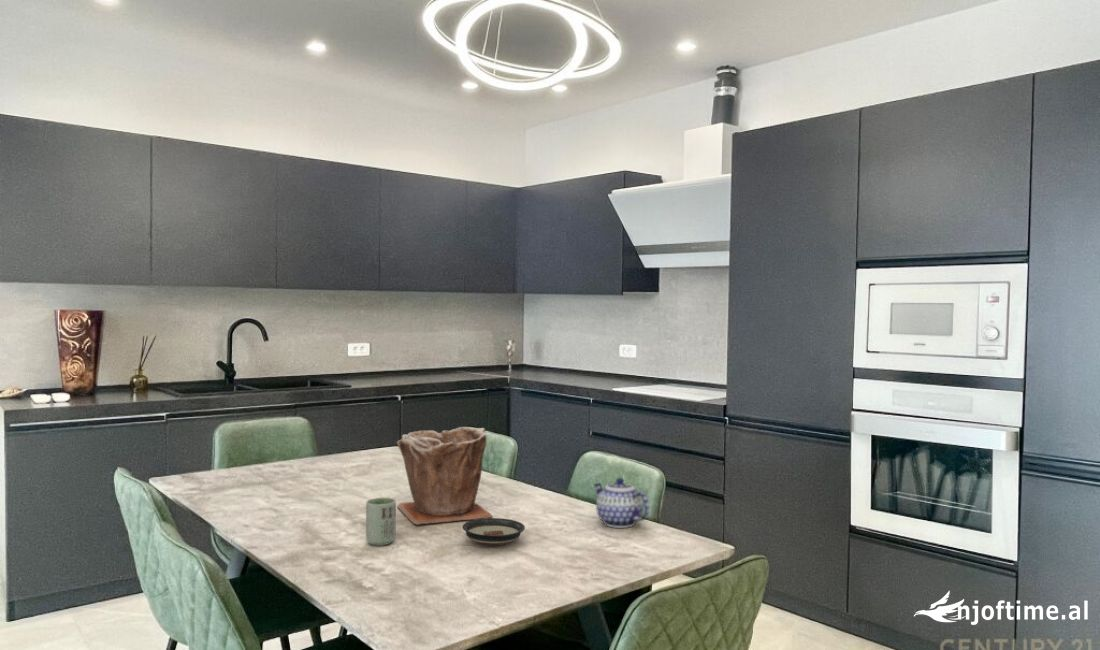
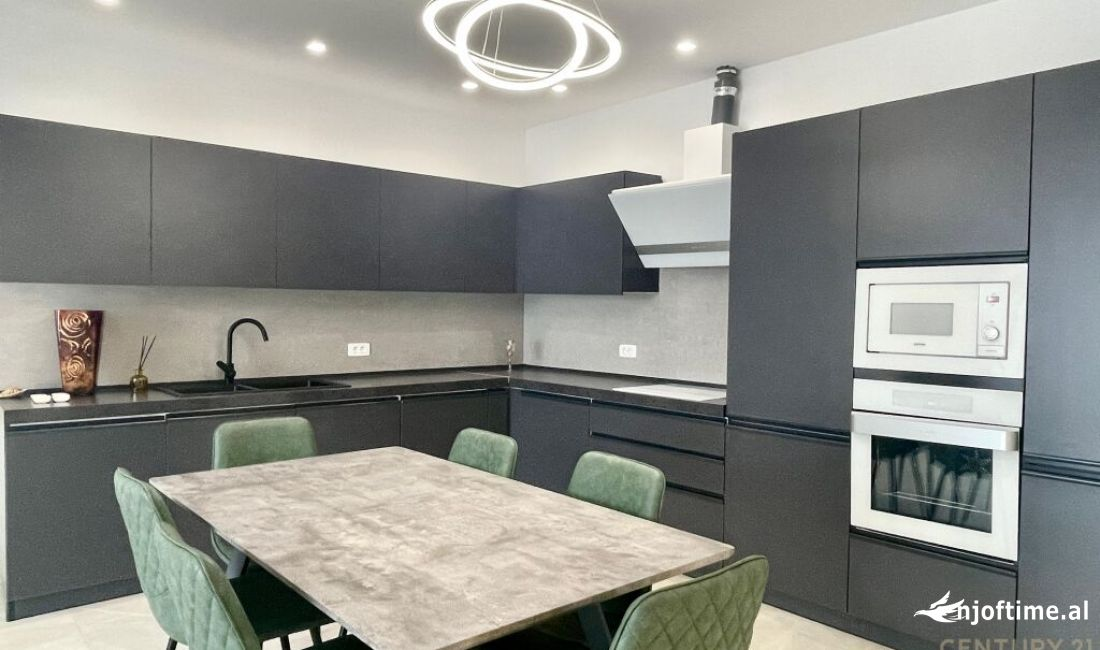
- teapot [592,477,650,529]
- plant pot [396,426,493,526]
- saucer [462,517,526,546]
- cup [365,496,397,547]
